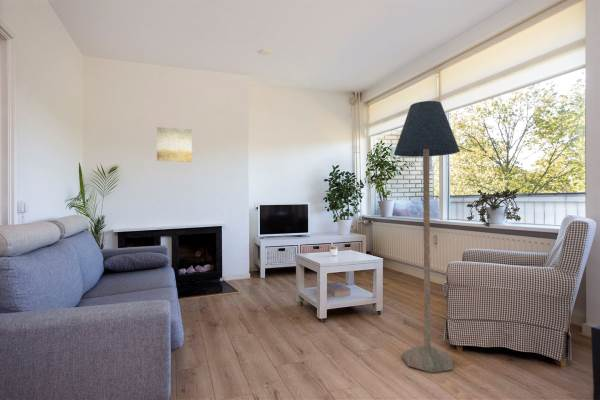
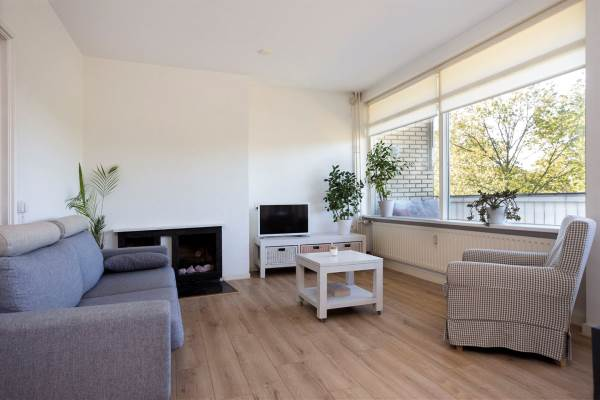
- floor lamp [393,100,461,373]
- wall art [156,126,193,163]
